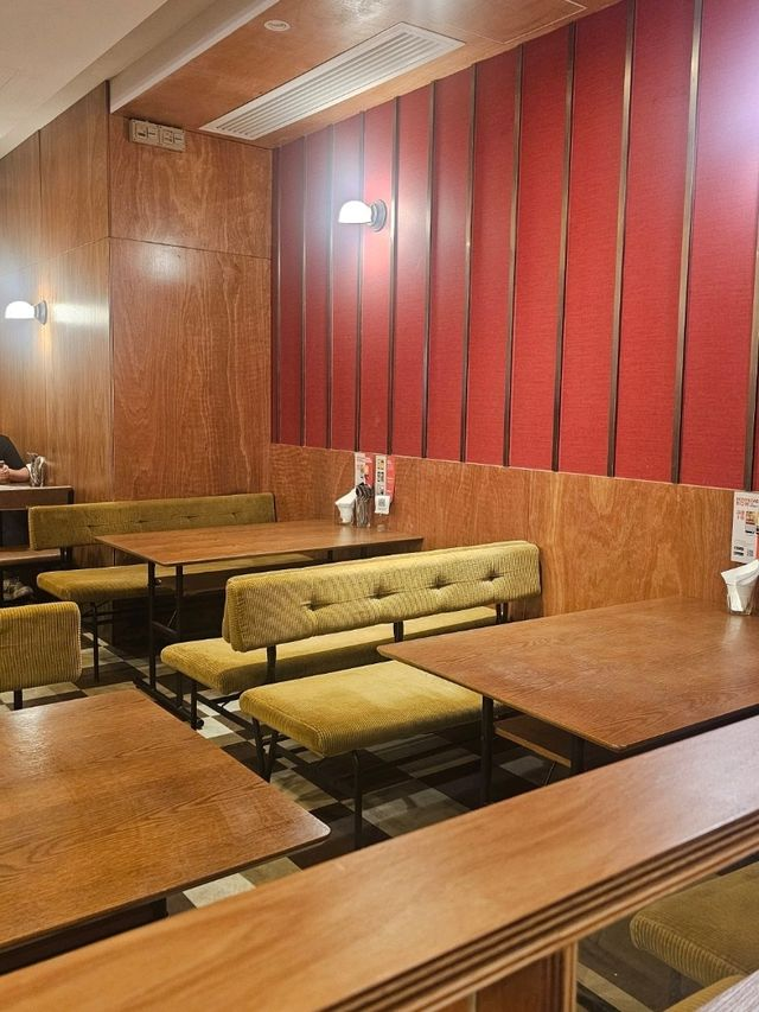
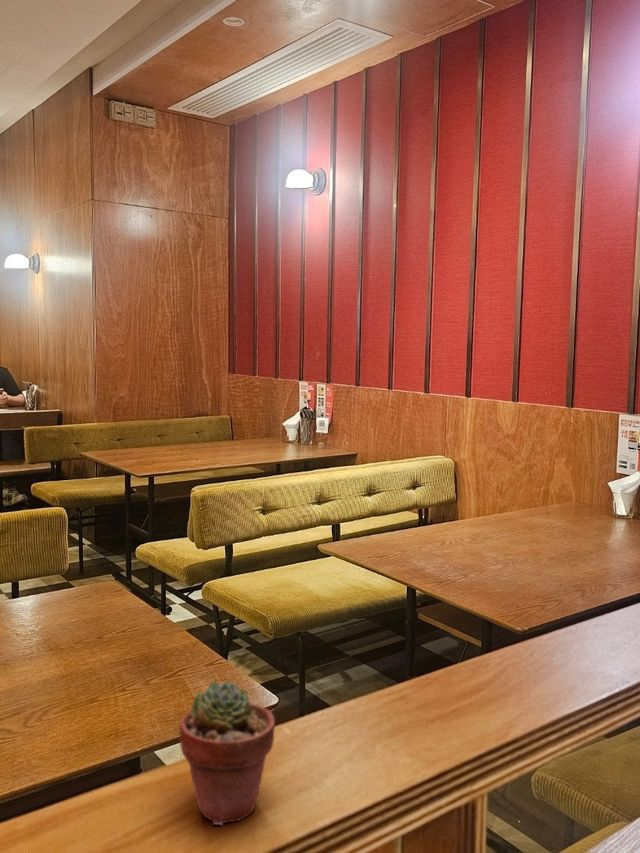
+ potted succulent [178,679,276,826]
